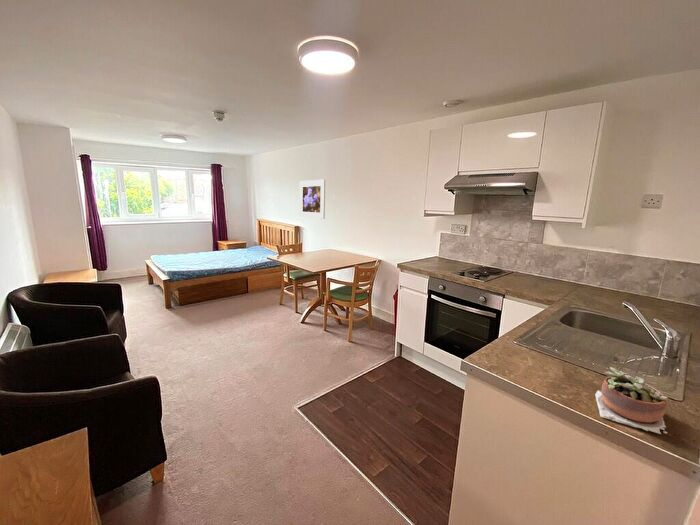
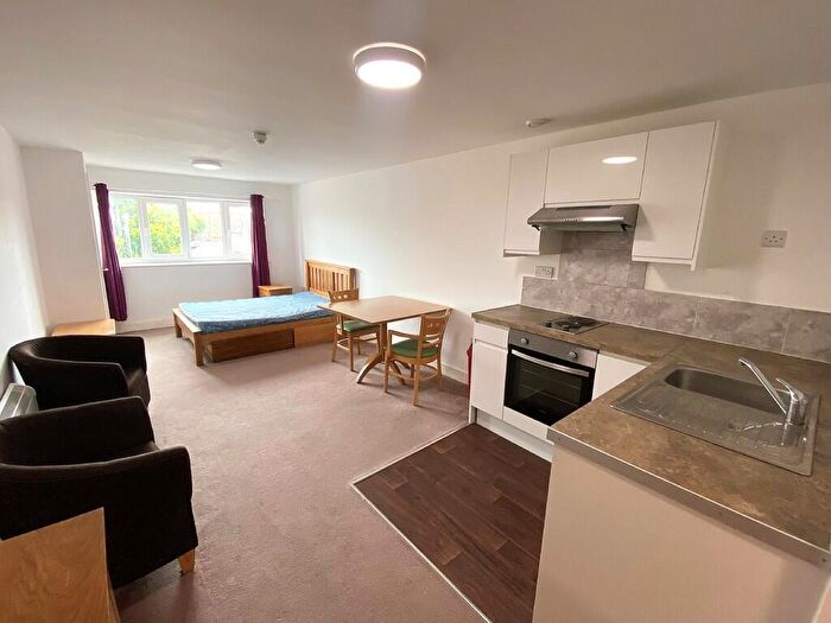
- succulent plant [594,366,670,435]
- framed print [298,178,326,220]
